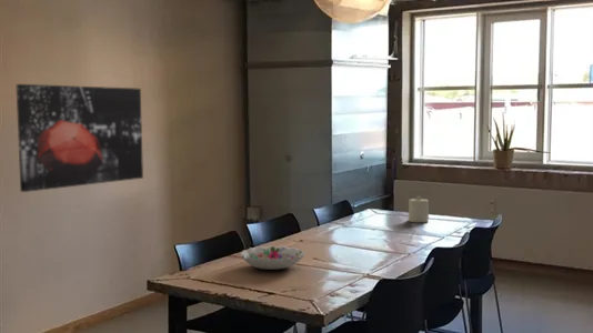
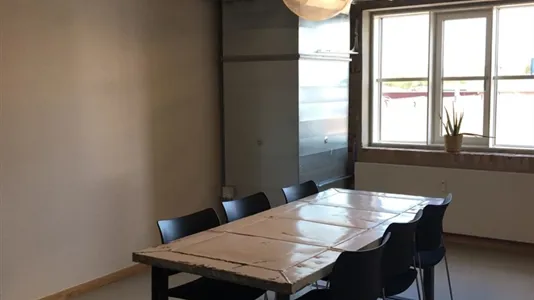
- decorative bowl [240,244,305,271]
- wall art [16,83,144,193]
- candle [406,195,430,223]
